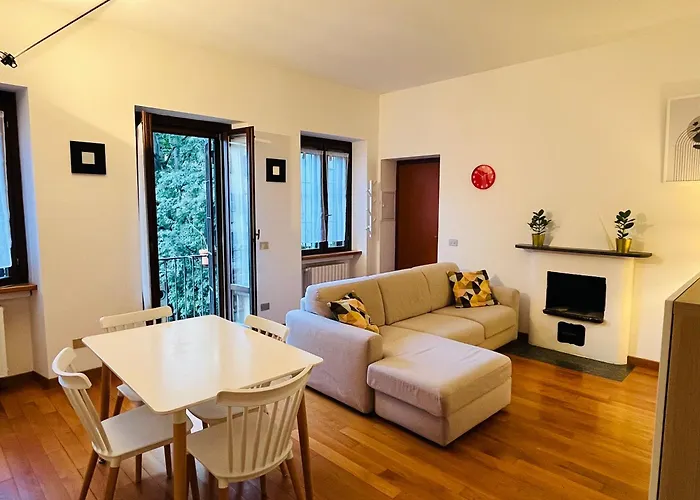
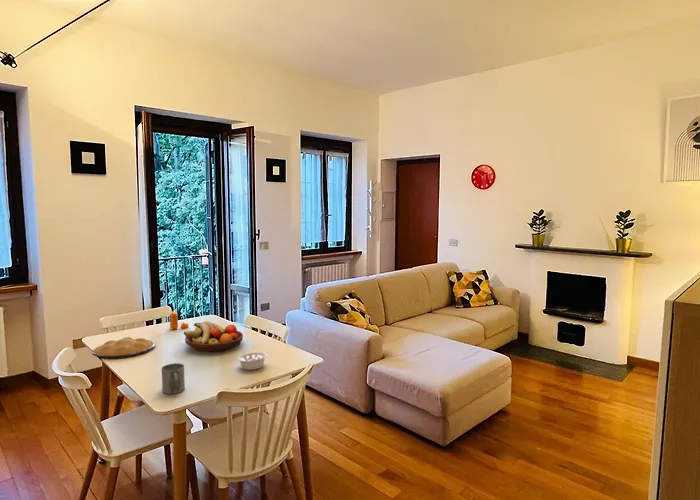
+ pepper shaker [169,311,189,330]
+ plate [91,336,156,359]
+ legume [236,351,273,371]
+ fruit bowl [183,320,244,353]
+ mug [161,362,186,395]
